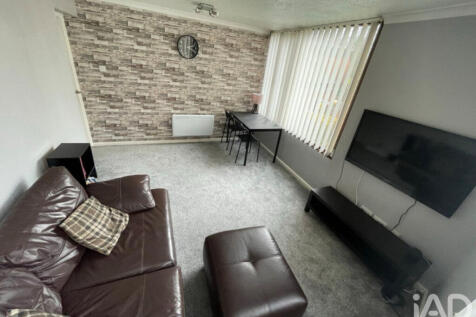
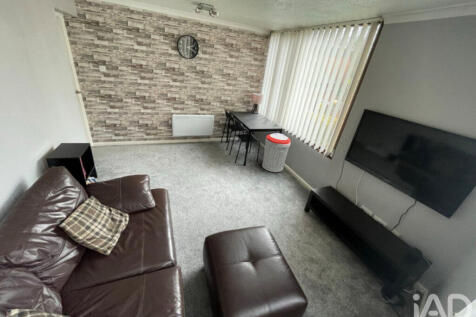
+ trash can [261,132,292,173]
